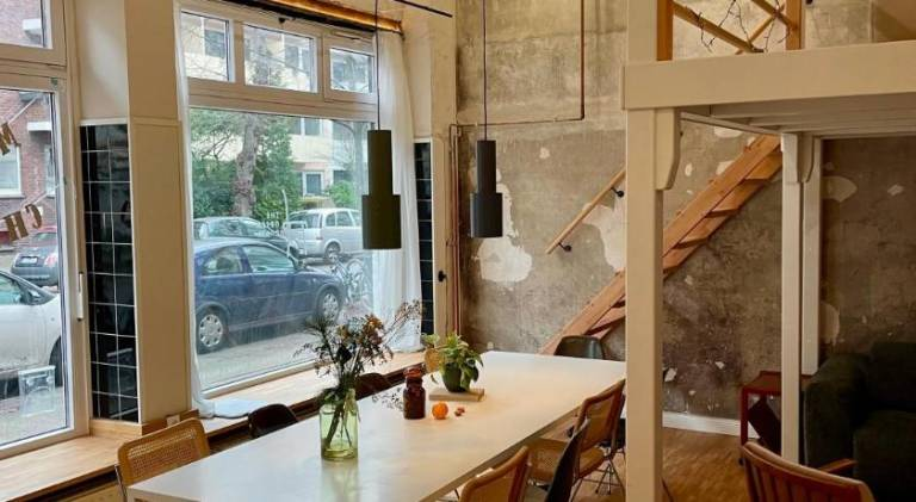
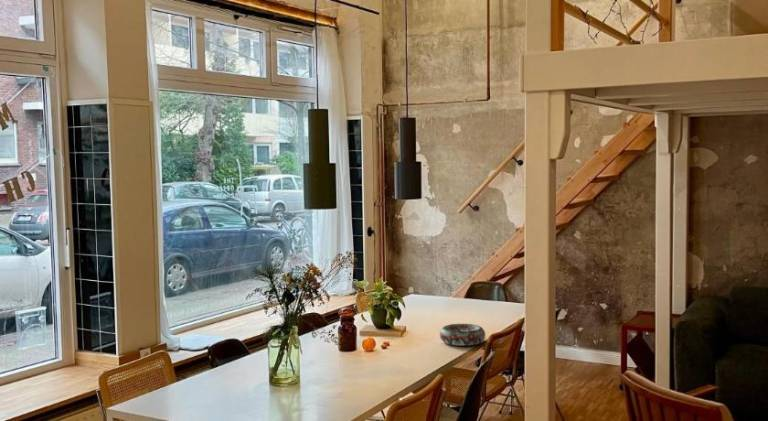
+ decorative bowl [439,323,486,347]
